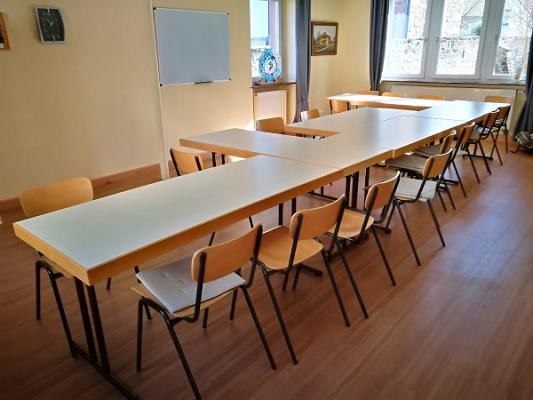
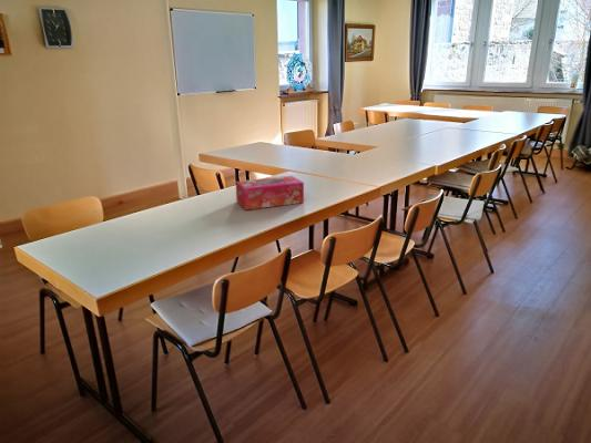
+ tissue box [234,175,305,212]
